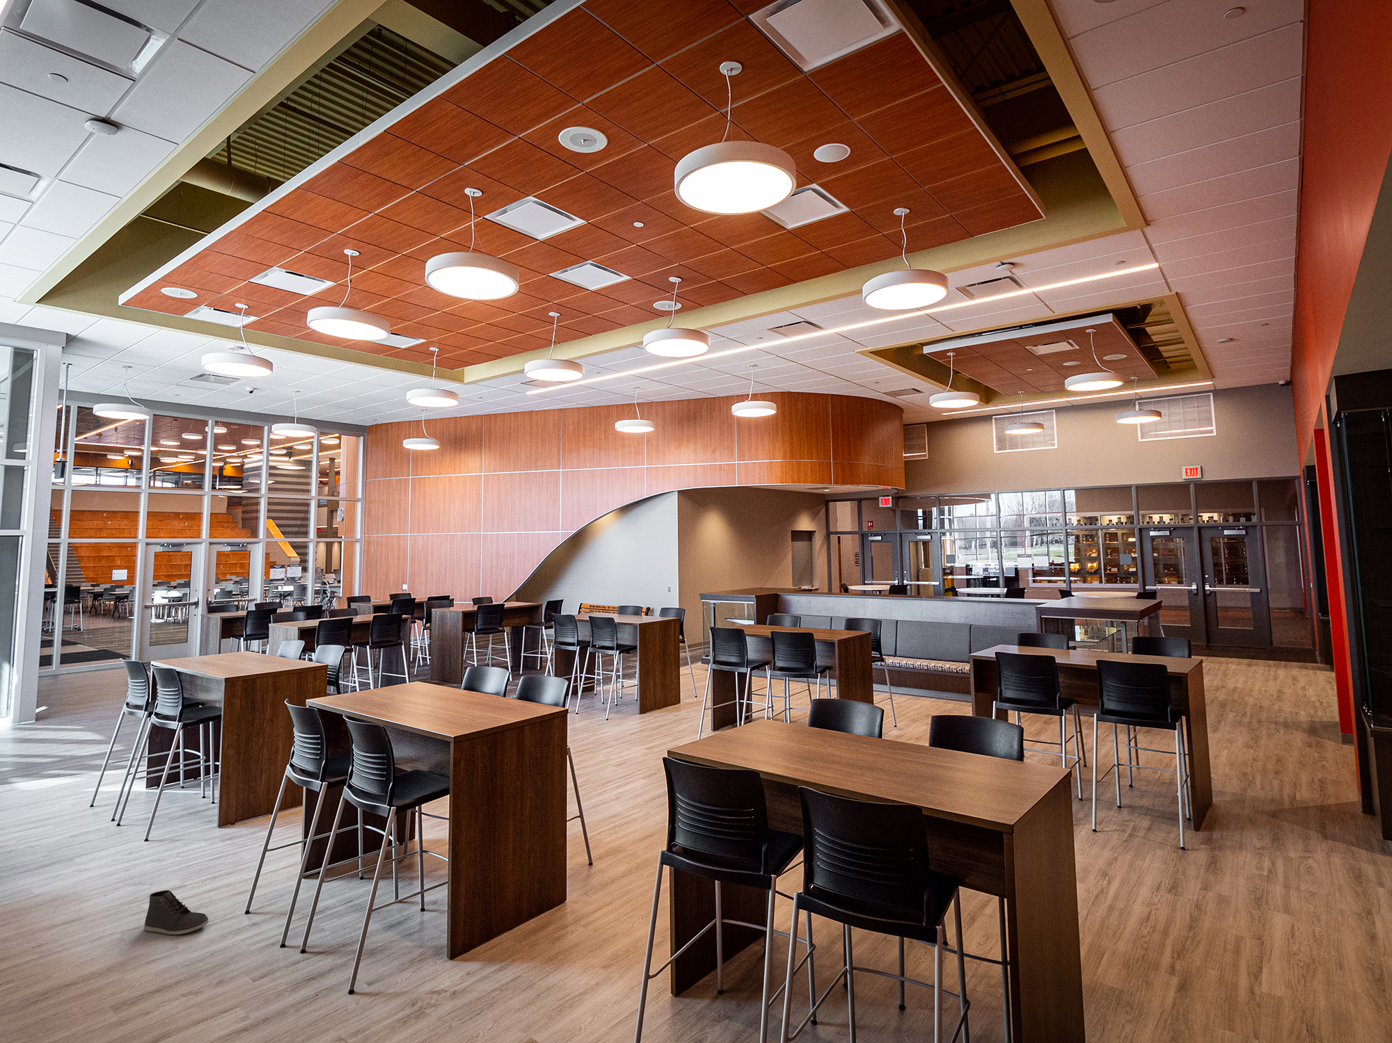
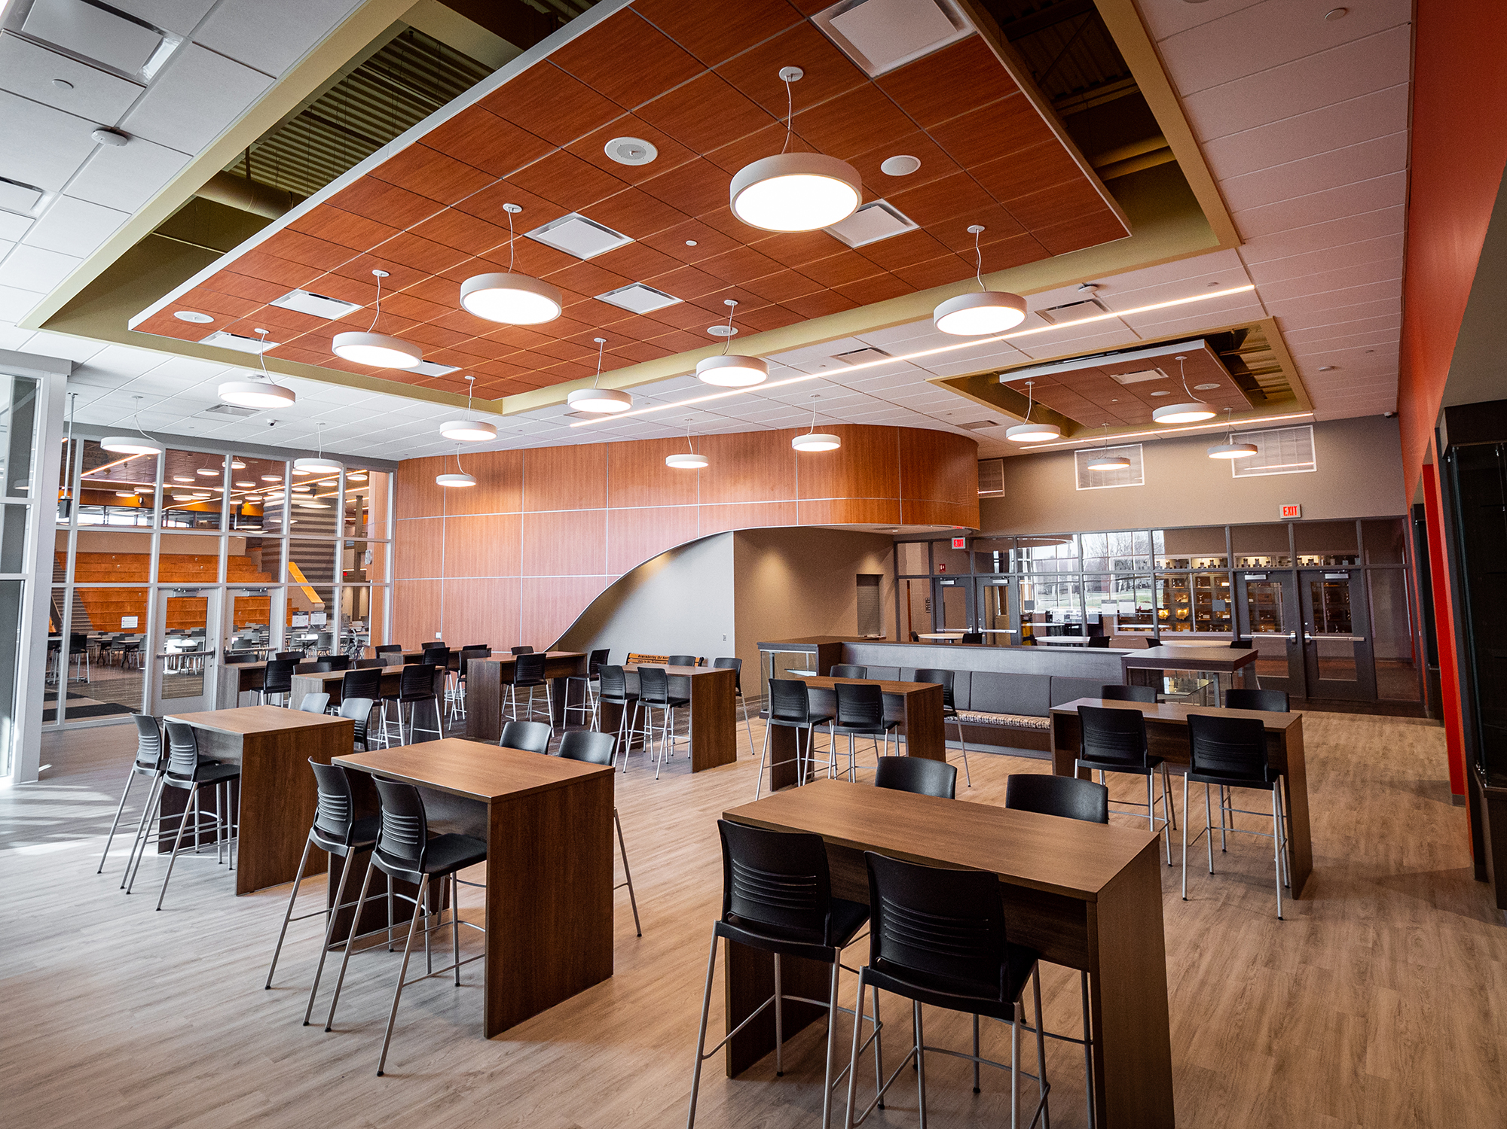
- sneaker [144,890,209,936]
